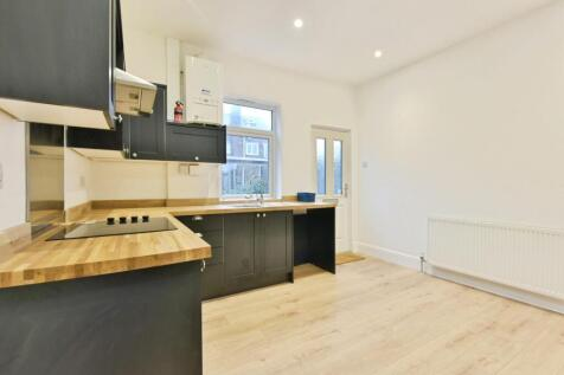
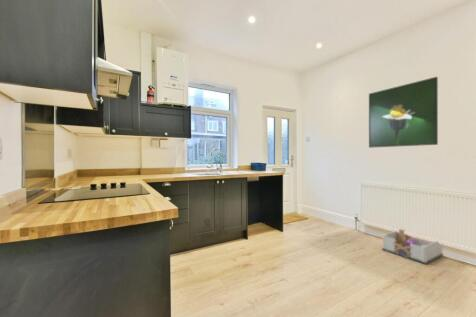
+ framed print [368,76,439,149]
+ storage bin [381,228,444,265]
